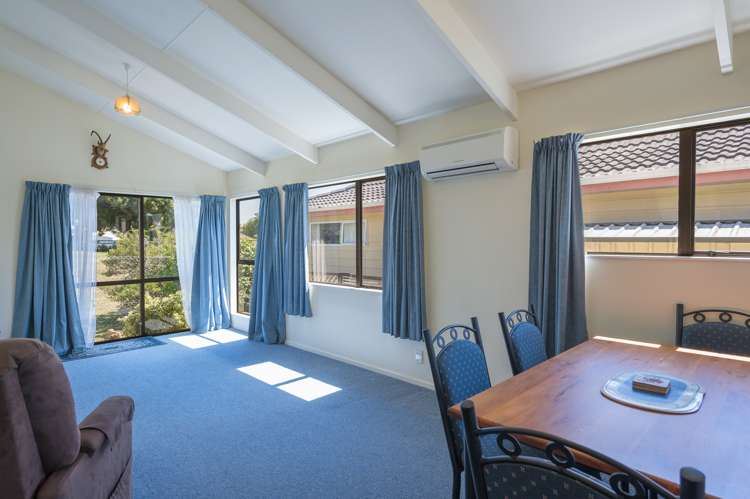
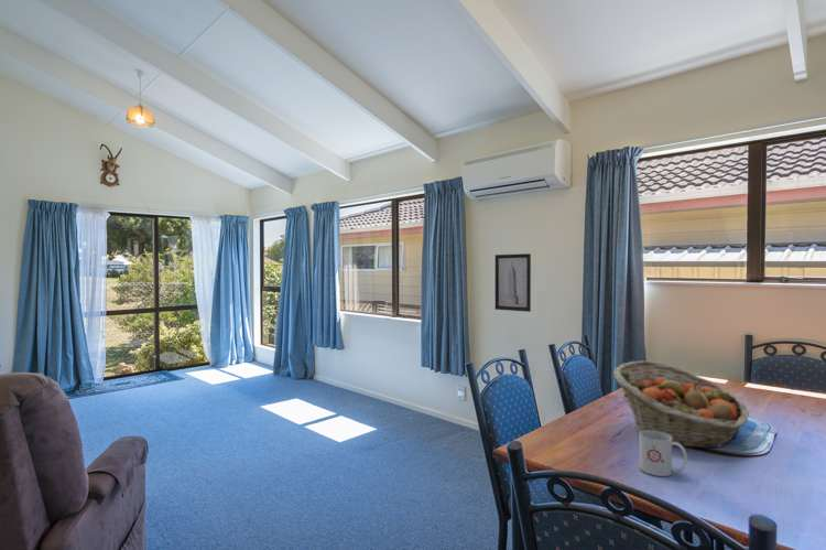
+ wall art [494,252,532,313]
+ mug [638,431,688,477]
+ fruit basket [612,360,750,449]
